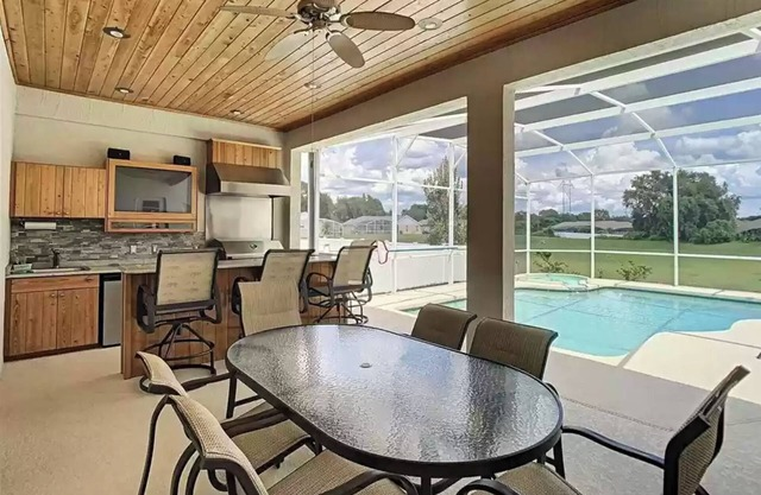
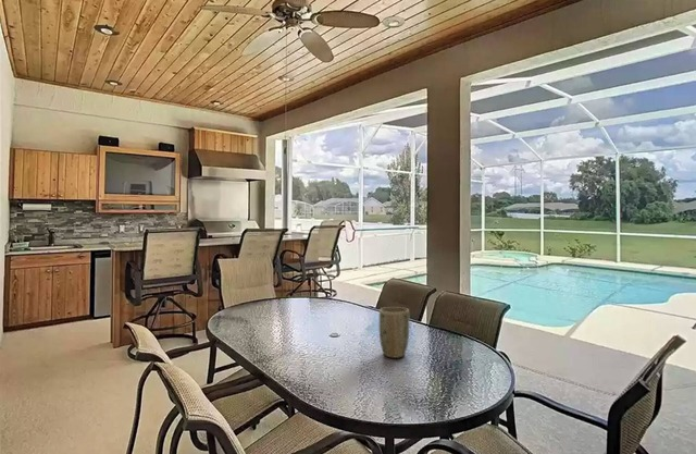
+ plant pot [378,306,411,359]
